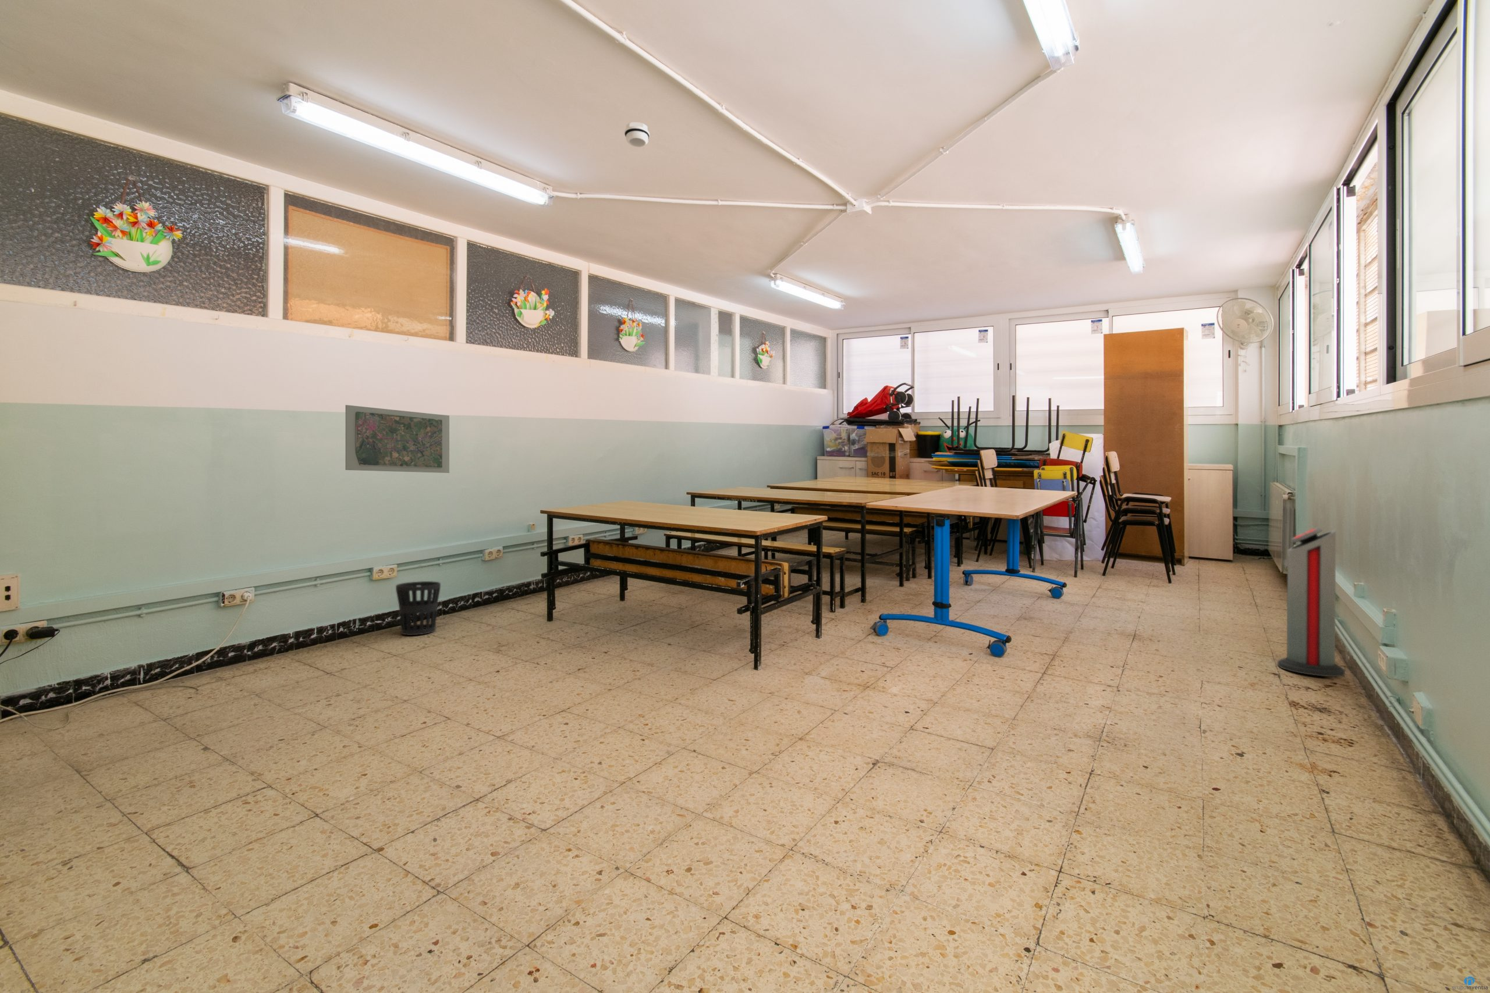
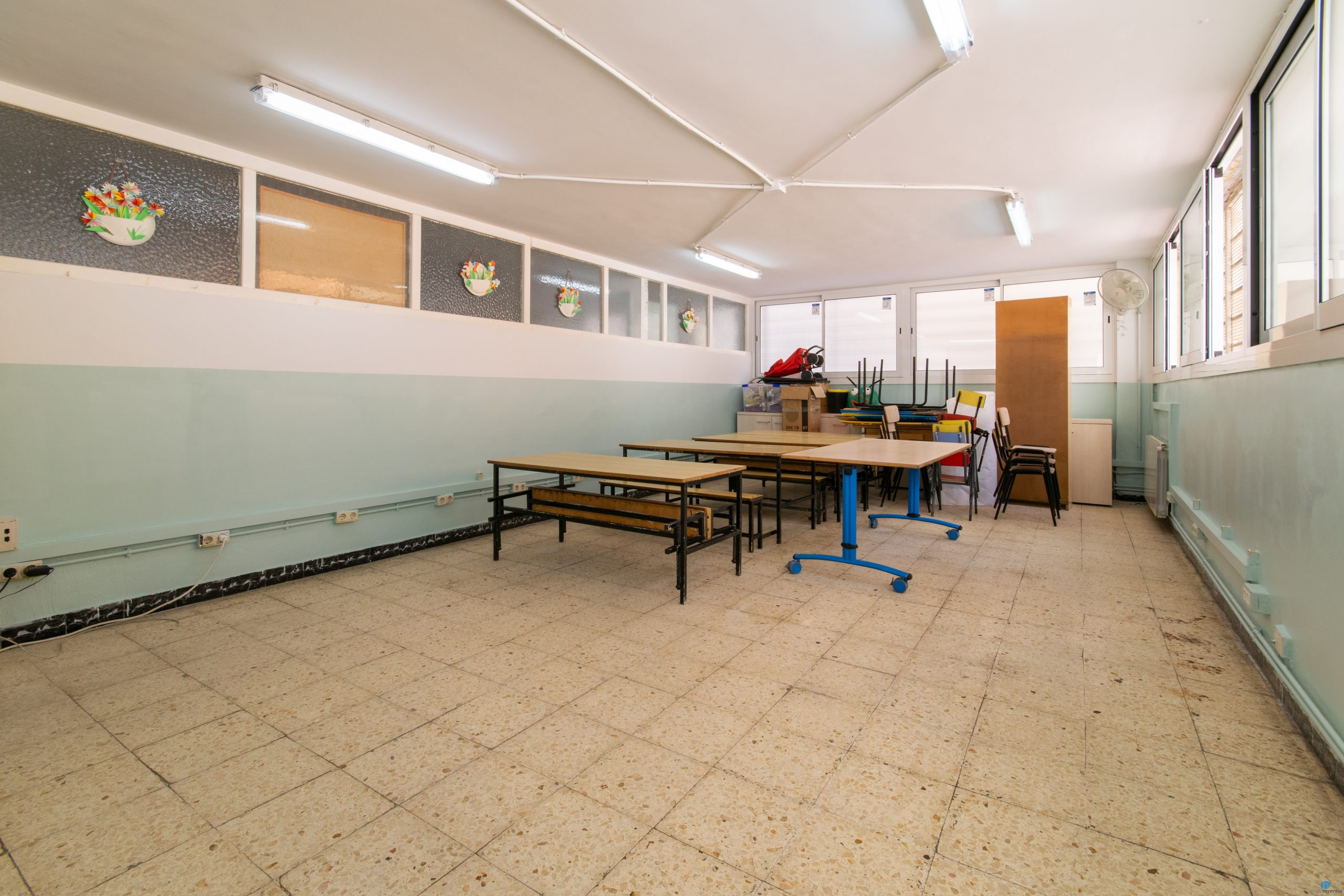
- smoke detector [624,122,650,147]
- air purifier [1277,528,1346,677]
- wastebasket [395,581,441,636]
- road map [345,405,450,473]
